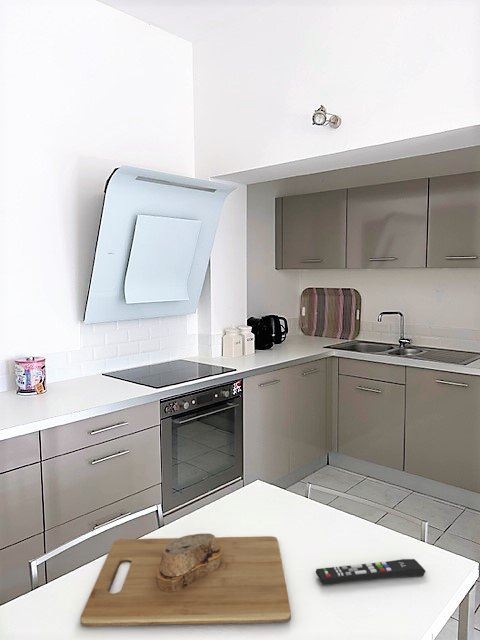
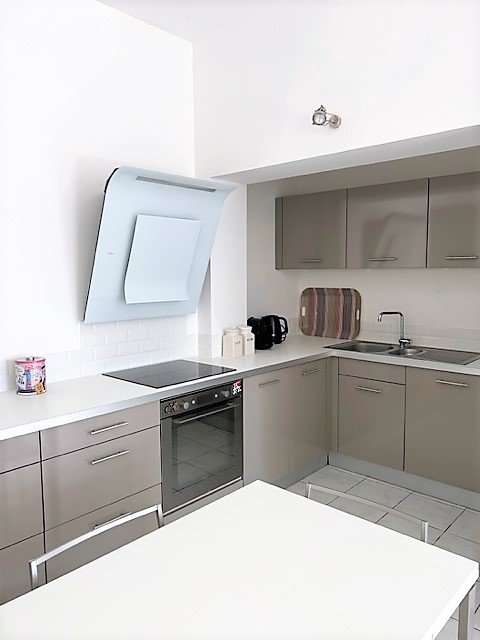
- remote control [315,558,427,586]
- cutting board [79,532,292,627]
